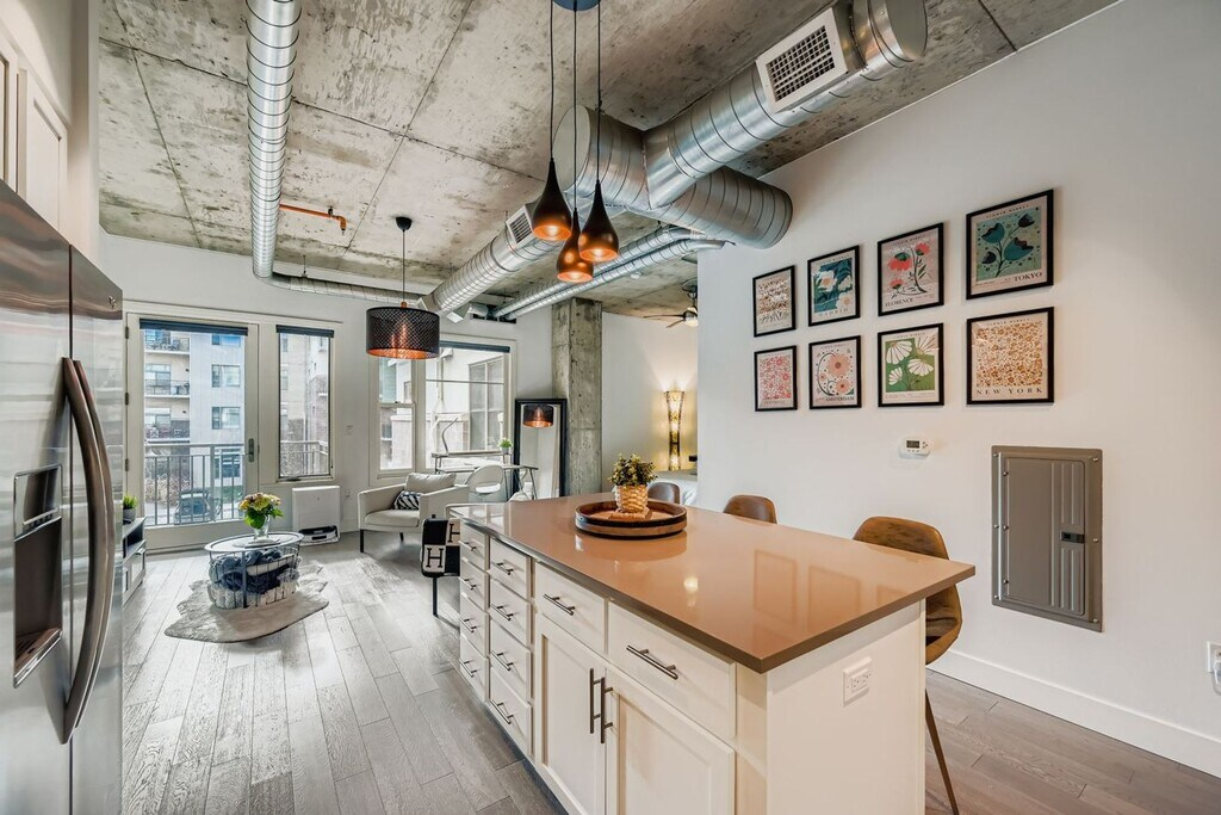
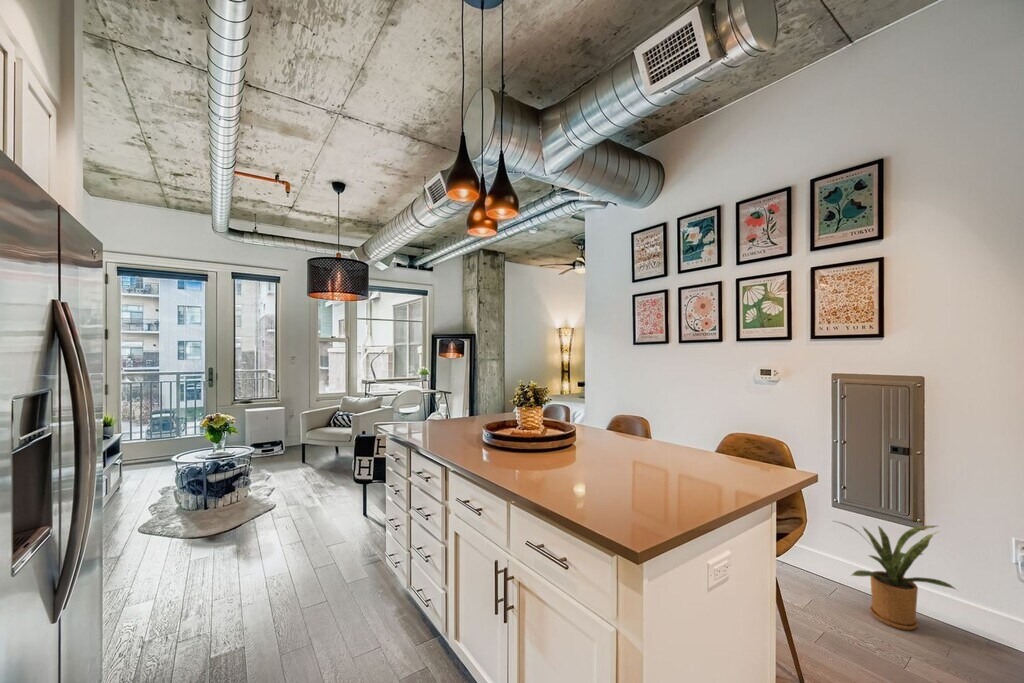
+ house plant [833,520,958,631]
